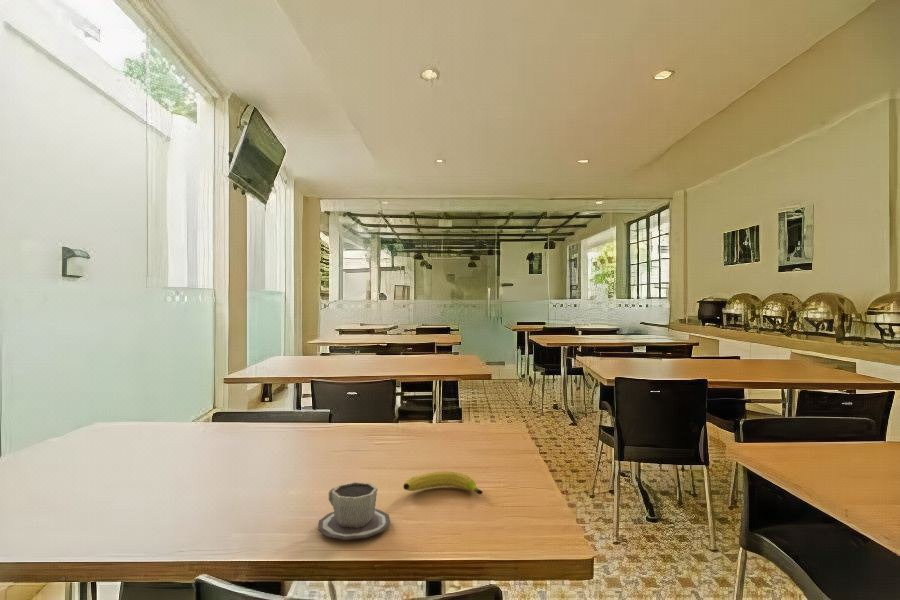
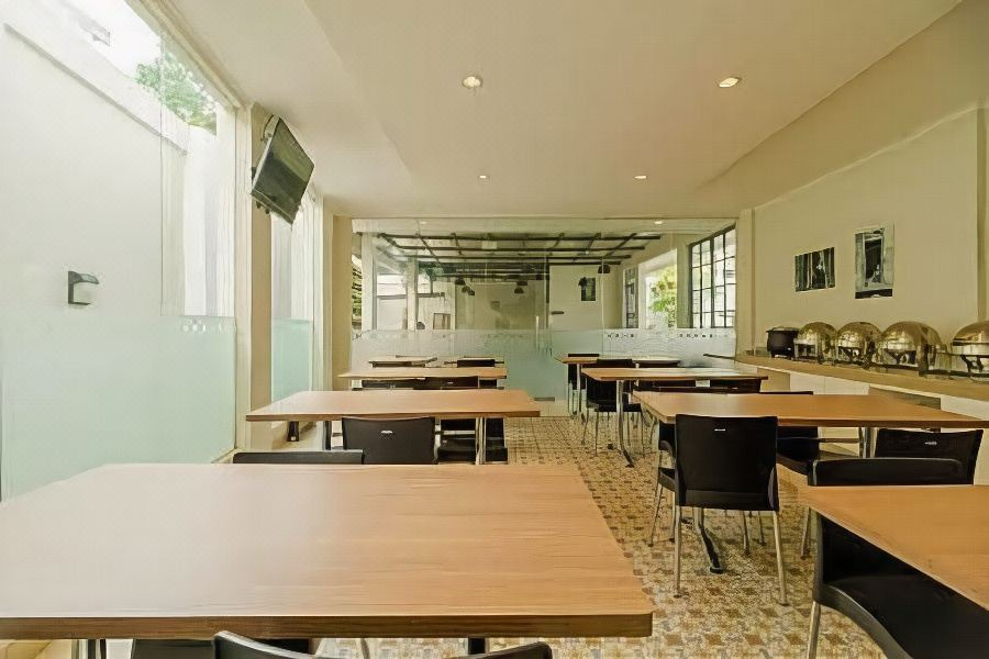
- fruit [402,470,484,495]
- cup [317,481,391,541]
